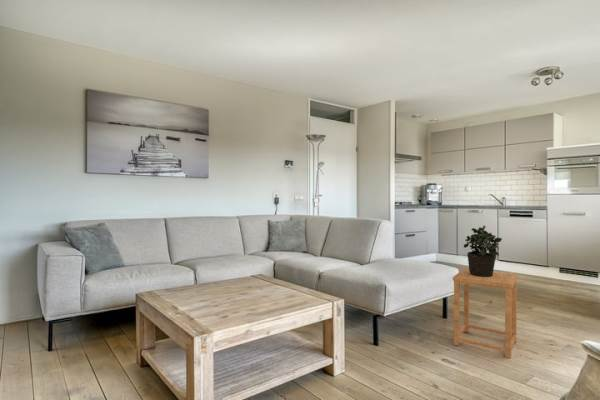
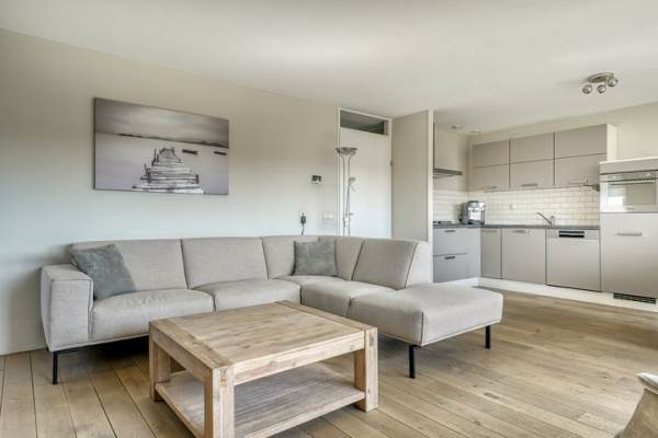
- side table [452,268,519,359]
- potted plant [463,225,503,277]
